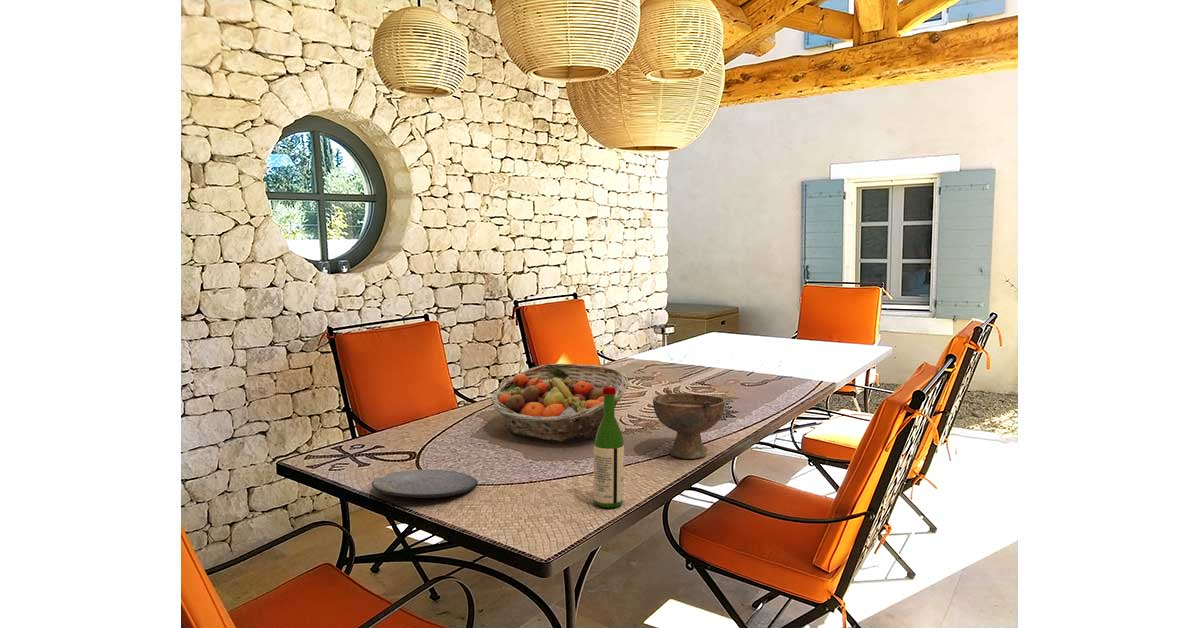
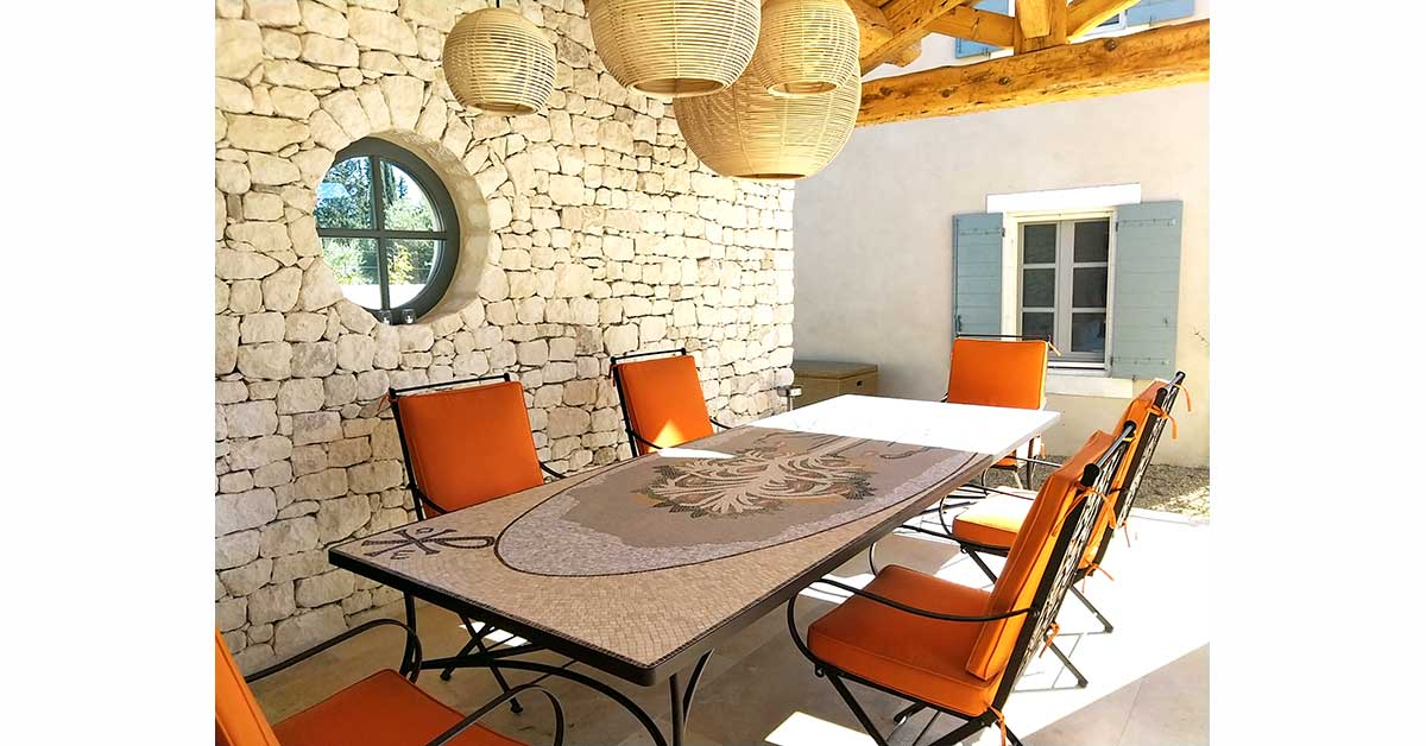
- fruit basket [490,363,629,442]
- wine bottle [593,387,625,509]
- plate [371,468,478,499]
- bowl [652,388,727,460]
